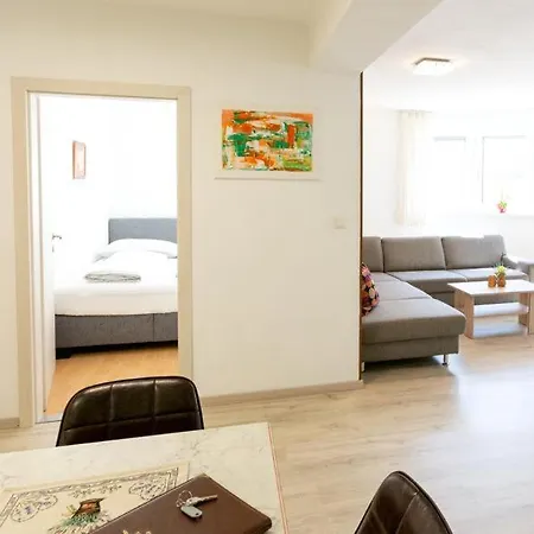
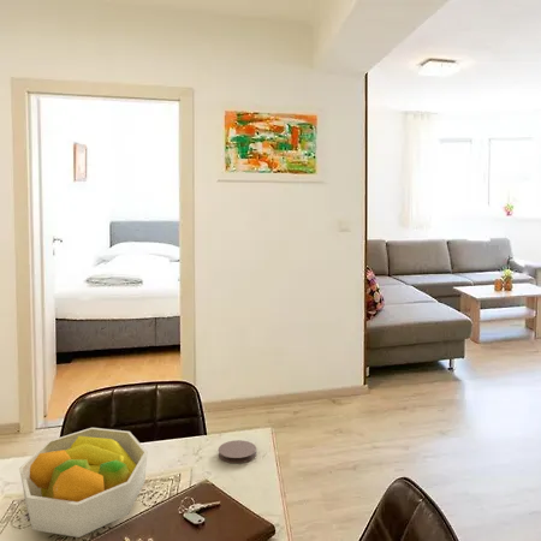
+ fruit bowl [18,427,149,539]
+ coaster [218,439,257,464]
